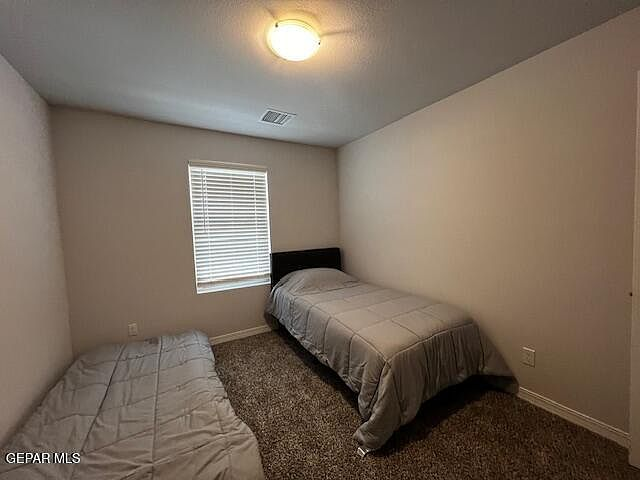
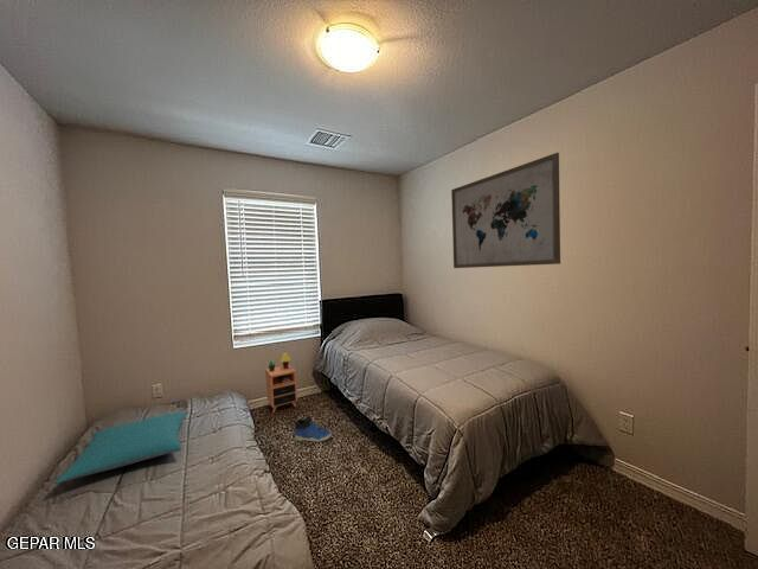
+ pillow [53,410,190,485]
+ sneaker [294,415,333,443]
+ wall art [450,152,561,269]
+ nightstand [264,352,298,414]
